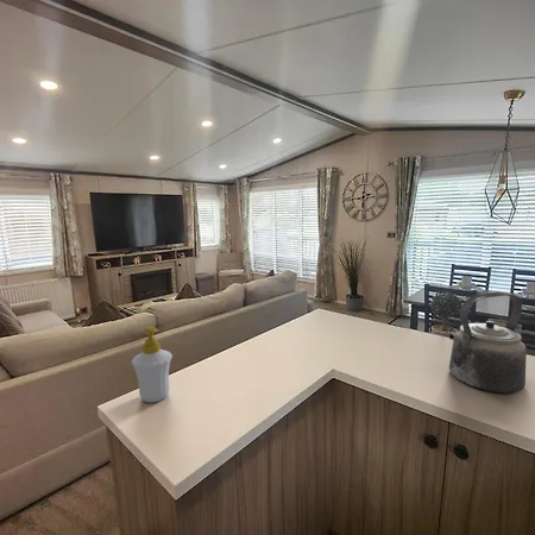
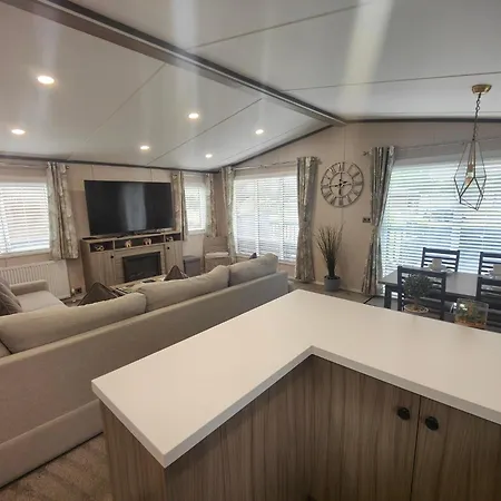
- soap bottle [131,323,174,404]
- kettle [448,291,528,395]
